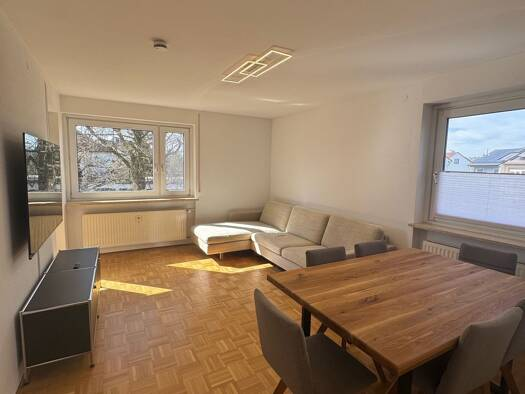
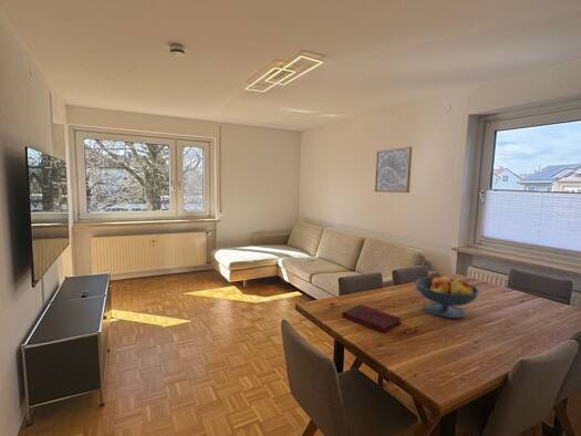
+ book [341,303,403,334]
+ fruit bowl [414,273,481,320]
+ wall art [374,146,413,194]
